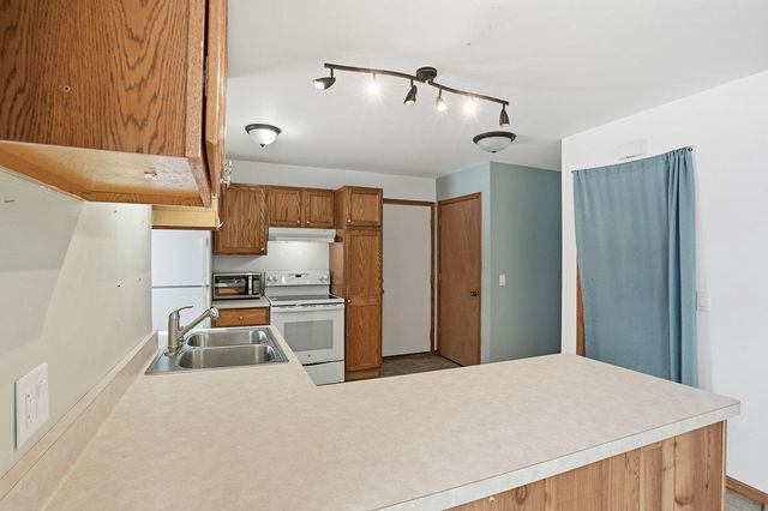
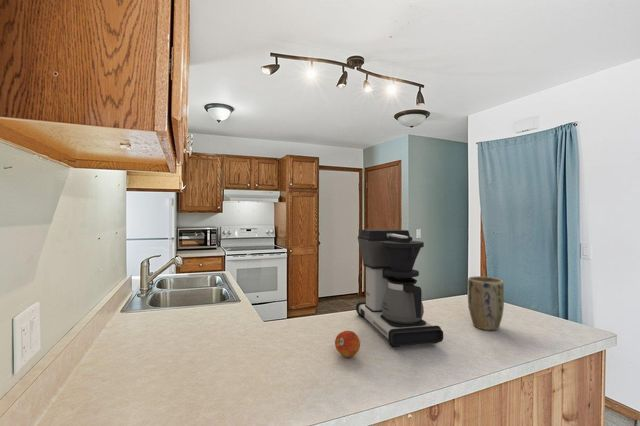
+ plant pot [467,275,505,331]
+ fruit [334,330,361,358]
+ coffee maker [355,228,444,348]
